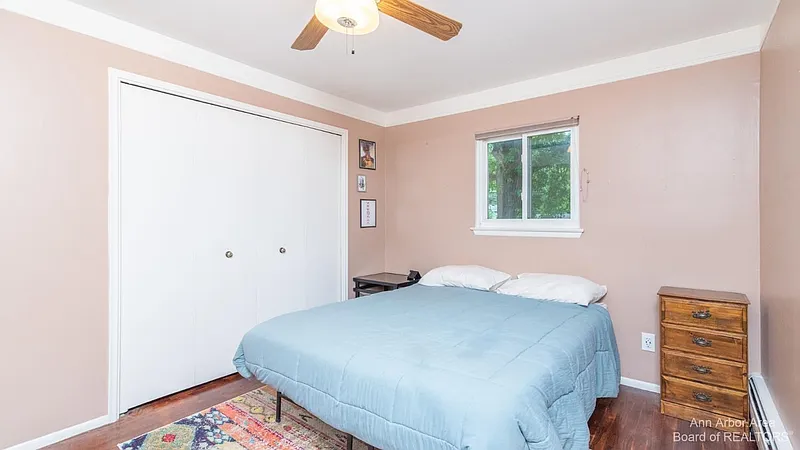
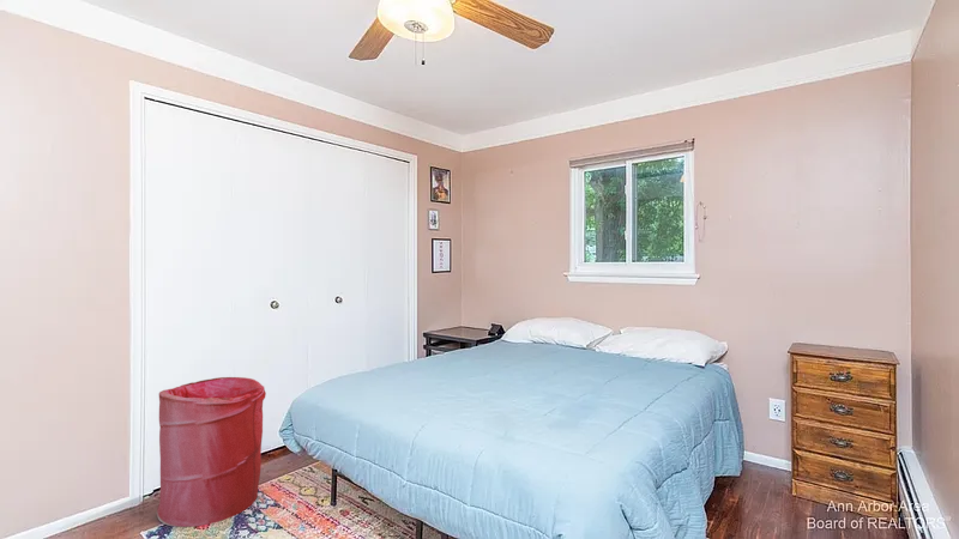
+ laundry hamper [156,376,267,528]
